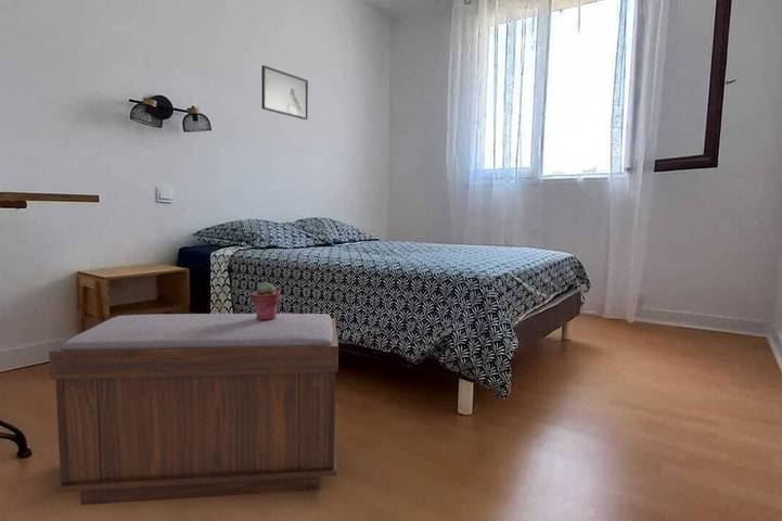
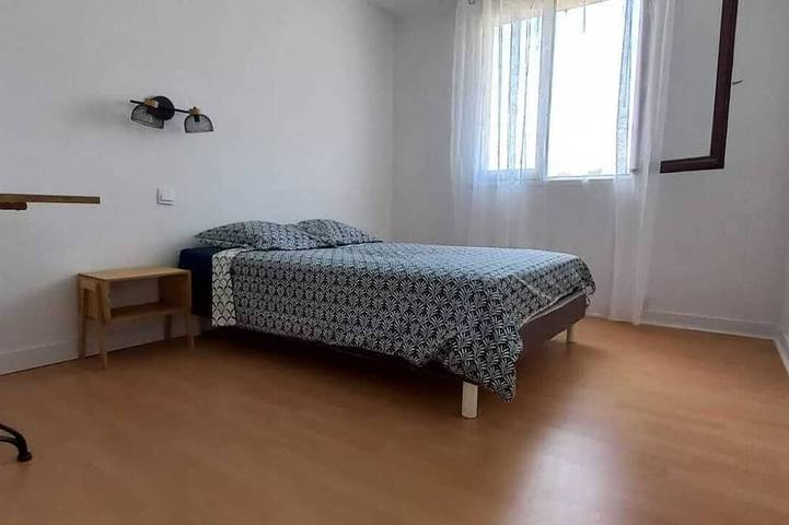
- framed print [260,64,309,120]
- potted succulent [249,281,281,320]
- bench [48,313,339,506]
